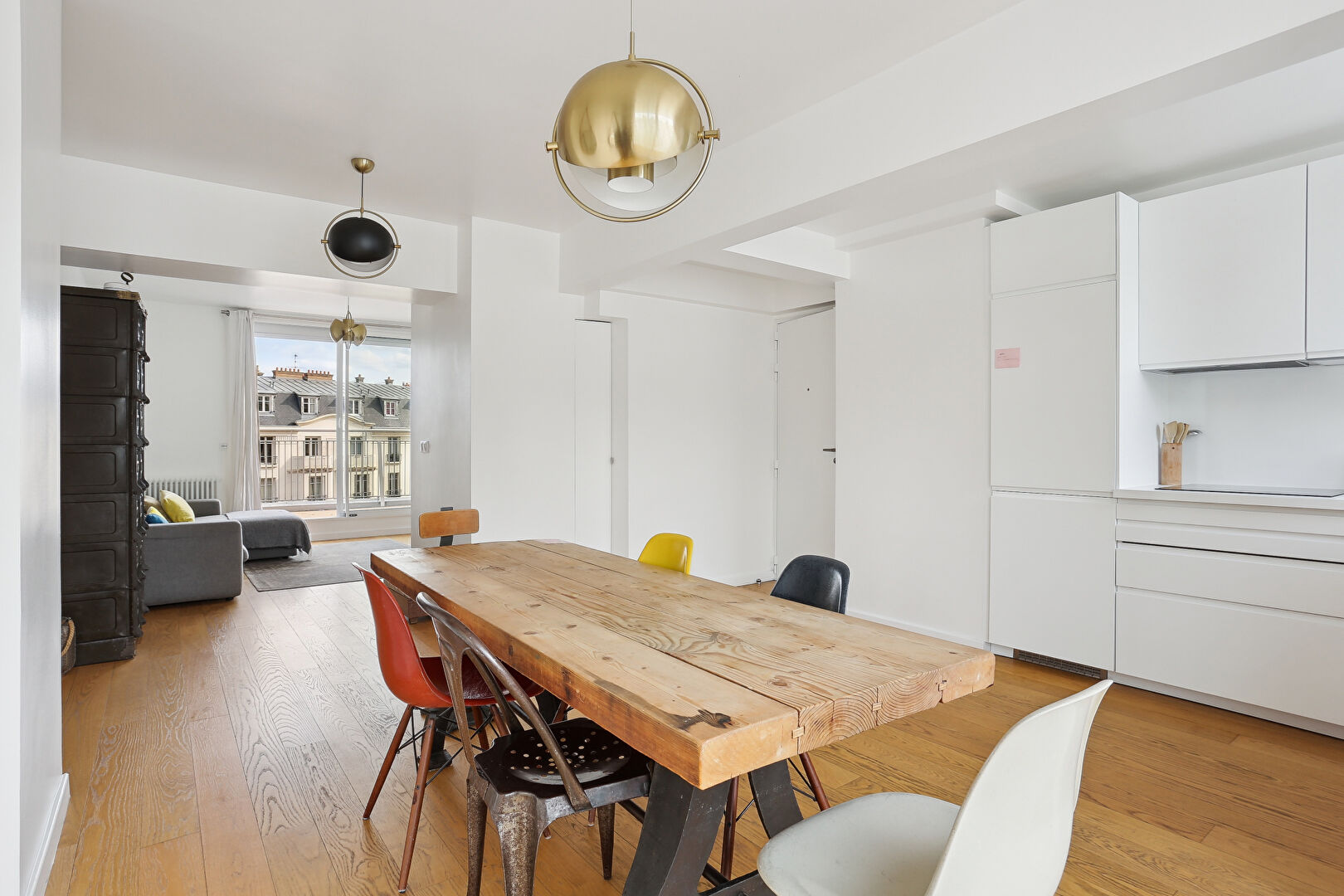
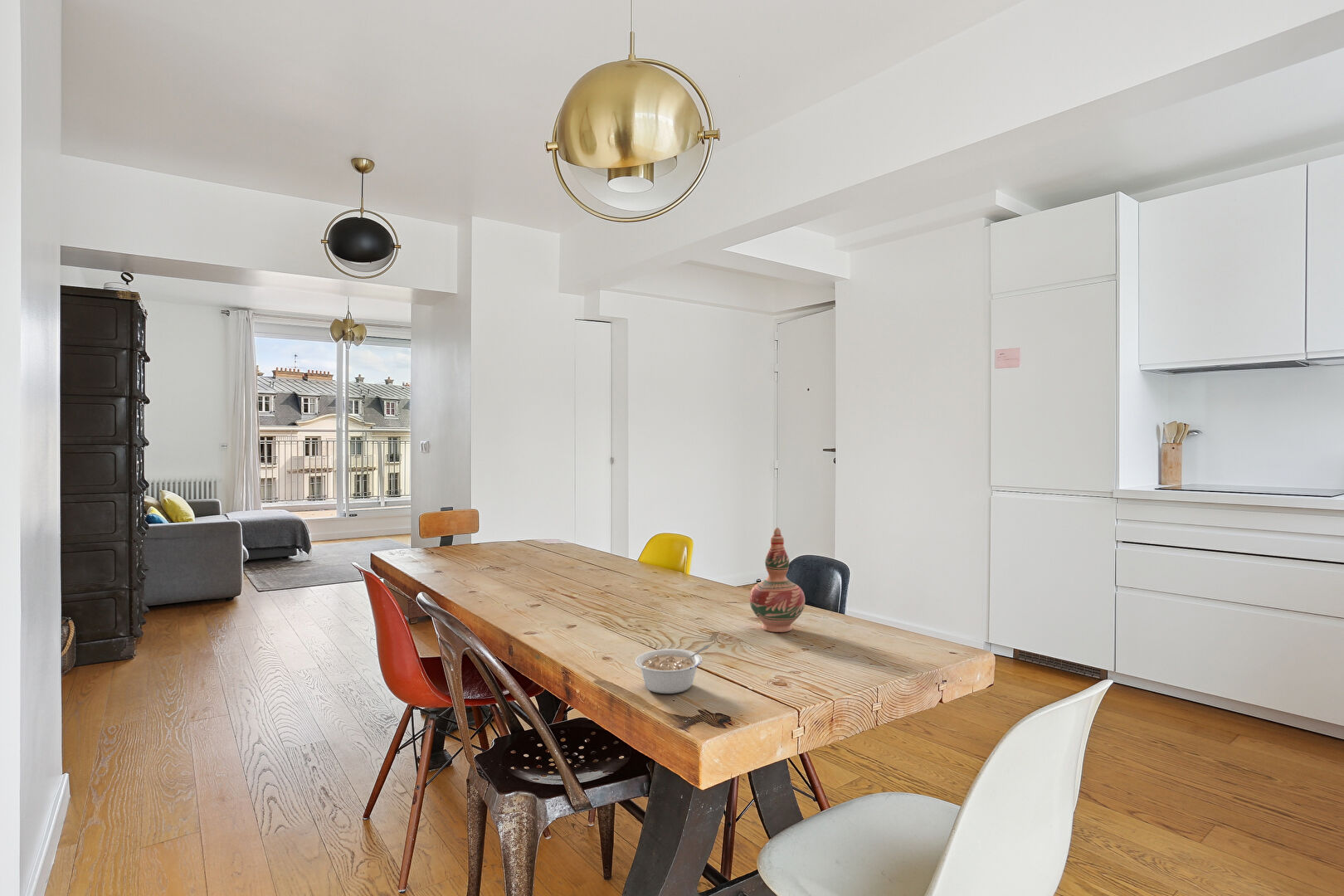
+ legume [635,645,710,694]
+ decorative vase [748,527,806,633]
